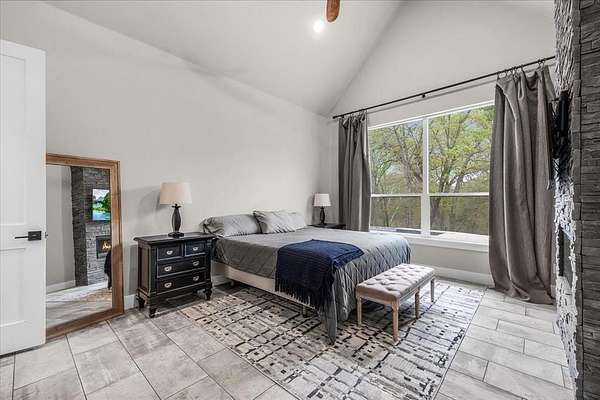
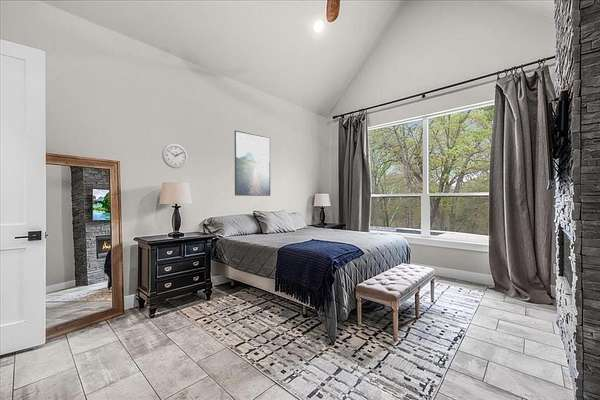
+ wall clock [161,143,189,169]
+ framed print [234,130,271,197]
